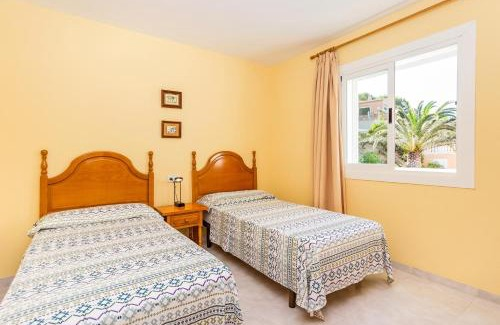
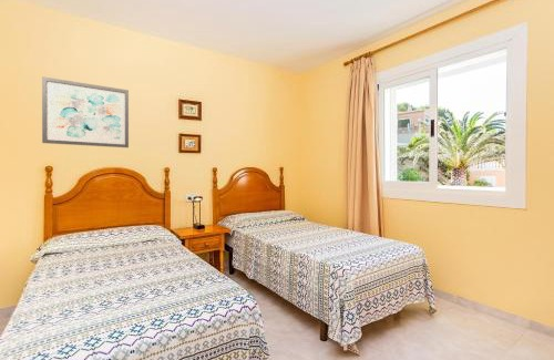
+ wall art [41,75,130,148]
